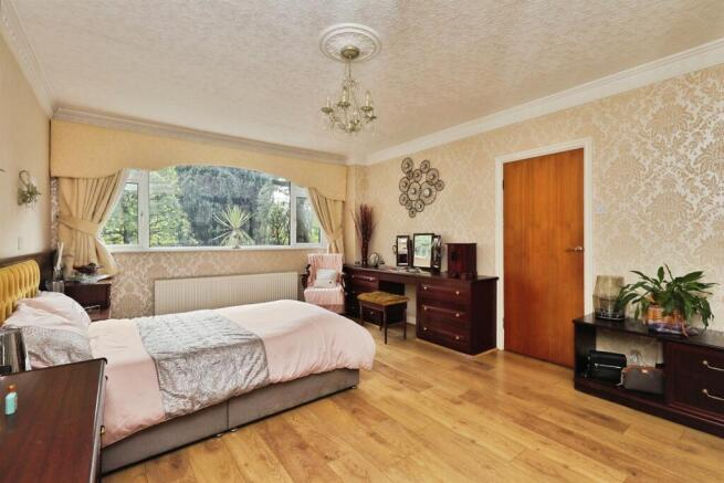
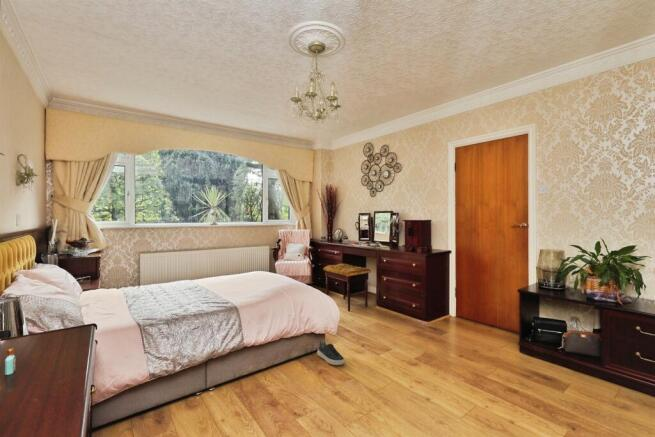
+ shoe [316,340,346,366]
